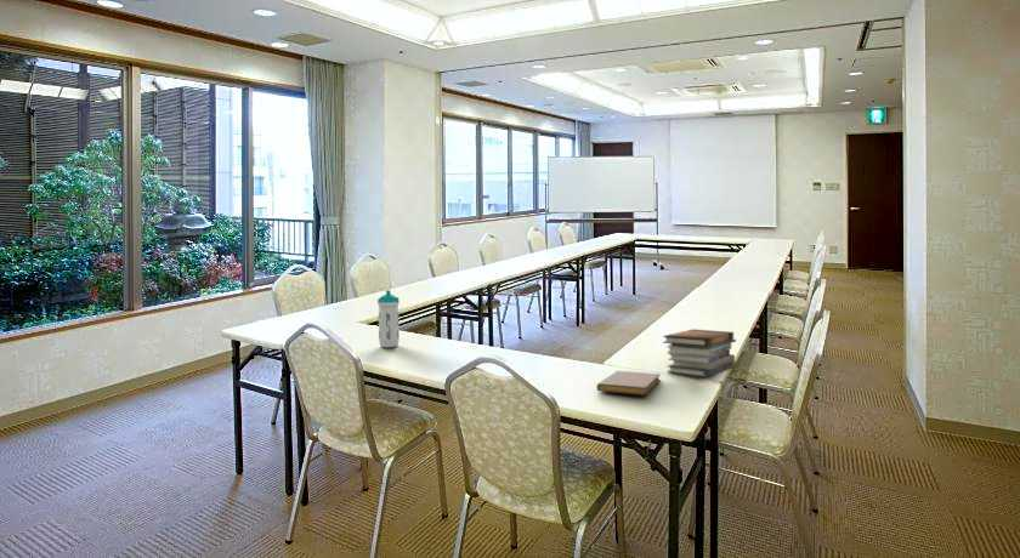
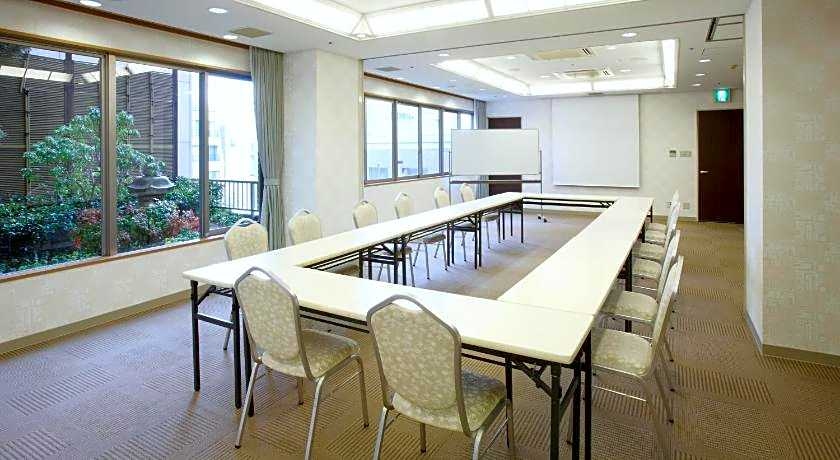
- notebook [596,370,662,397]
- book stack [662,328,737,378]
- water bottle [376,289,401,348]
